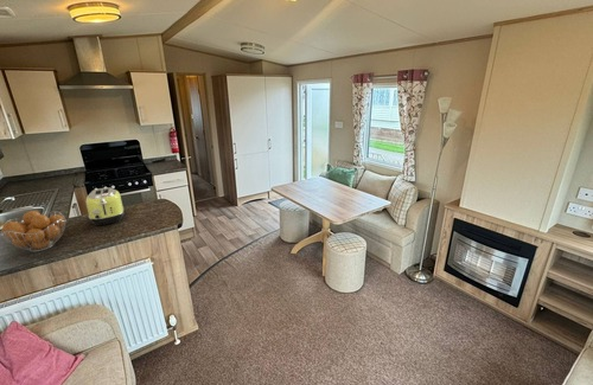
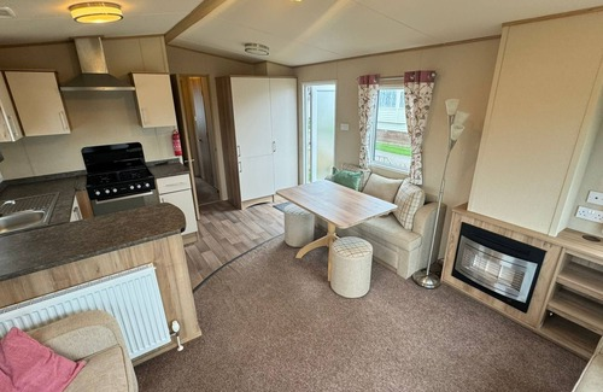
- fruit basket [0,210,68,254]
- toaster [85,187,125,226]
